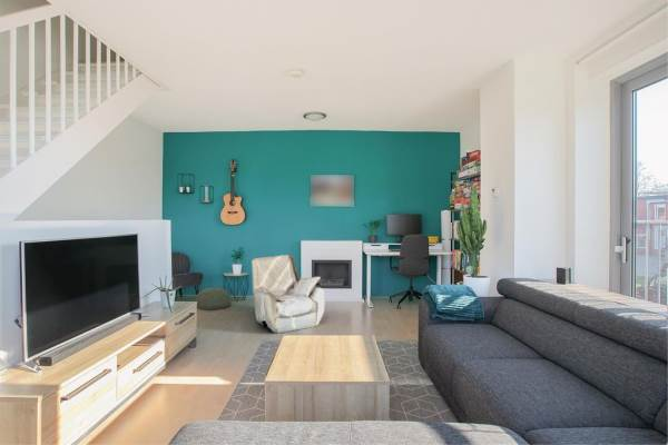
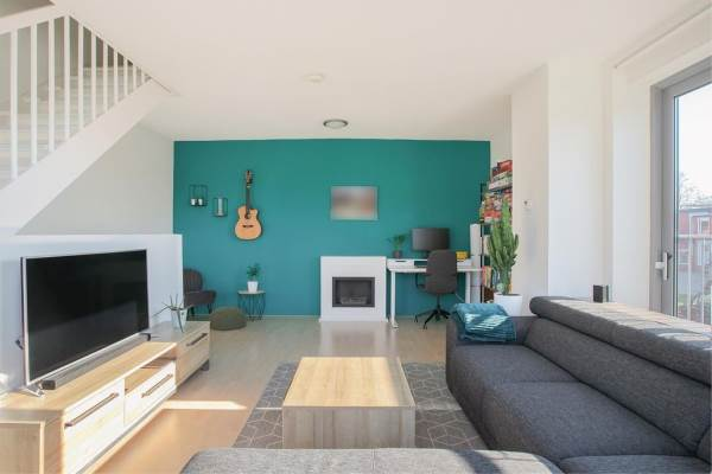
- armchair [250,254,326,334]
